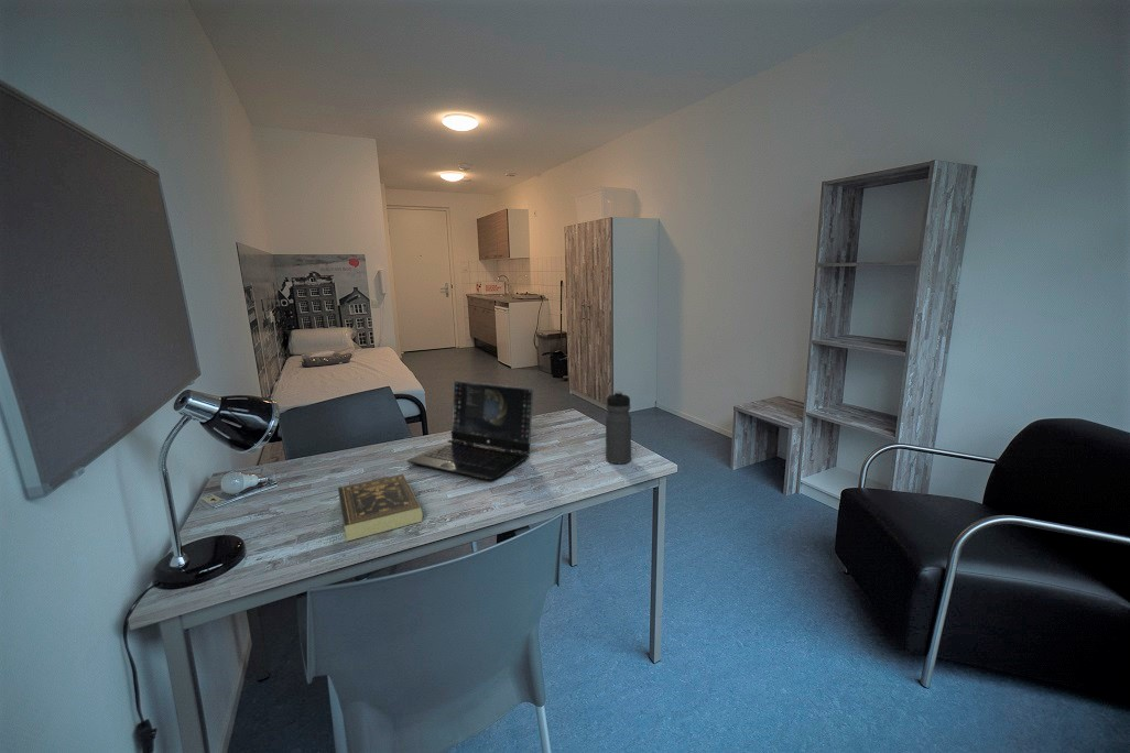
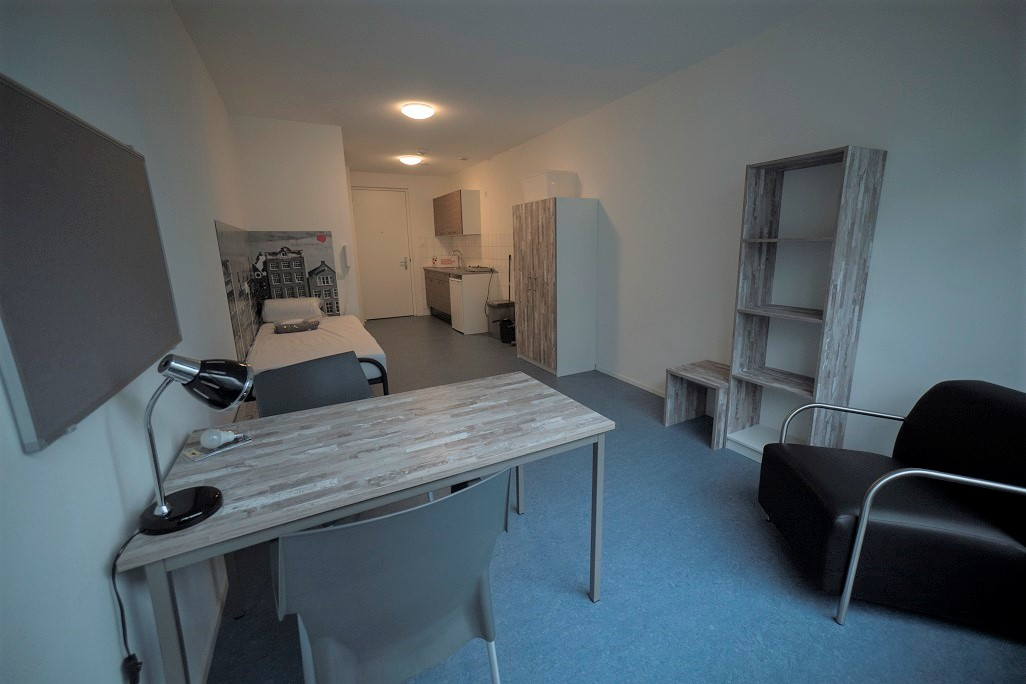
- book [337,473,424,543]
- water bottle [605,390,632,465]
- laptop [406,380,534,481]
